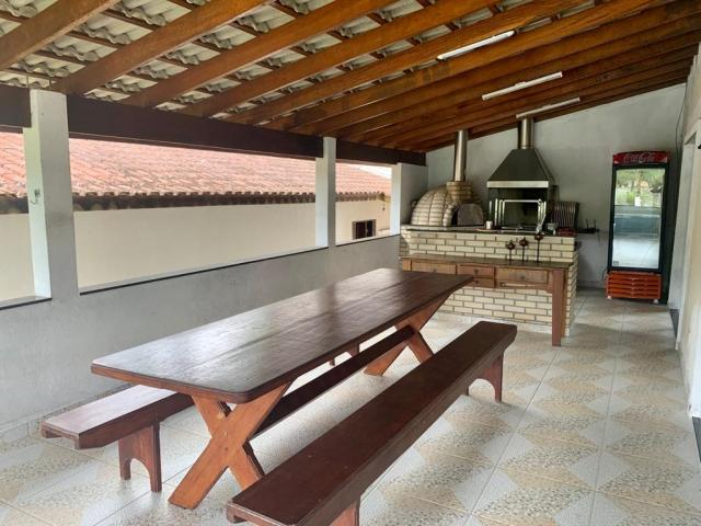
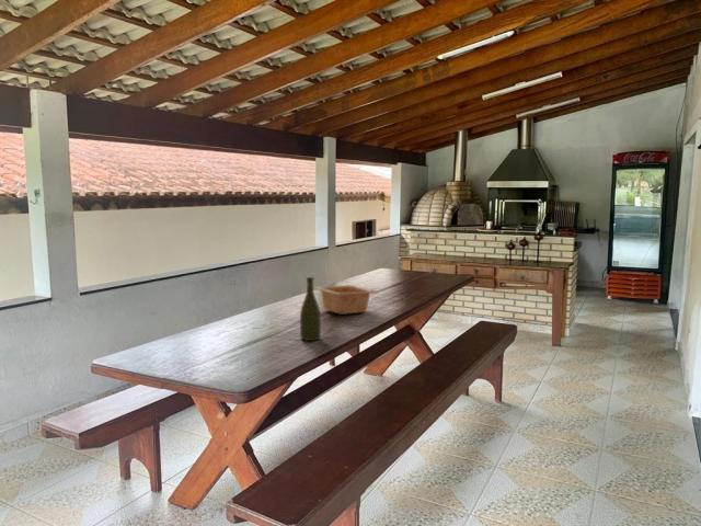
+ serving bowl [313,284,379,316]
+ bottle [299,276,322,342]
